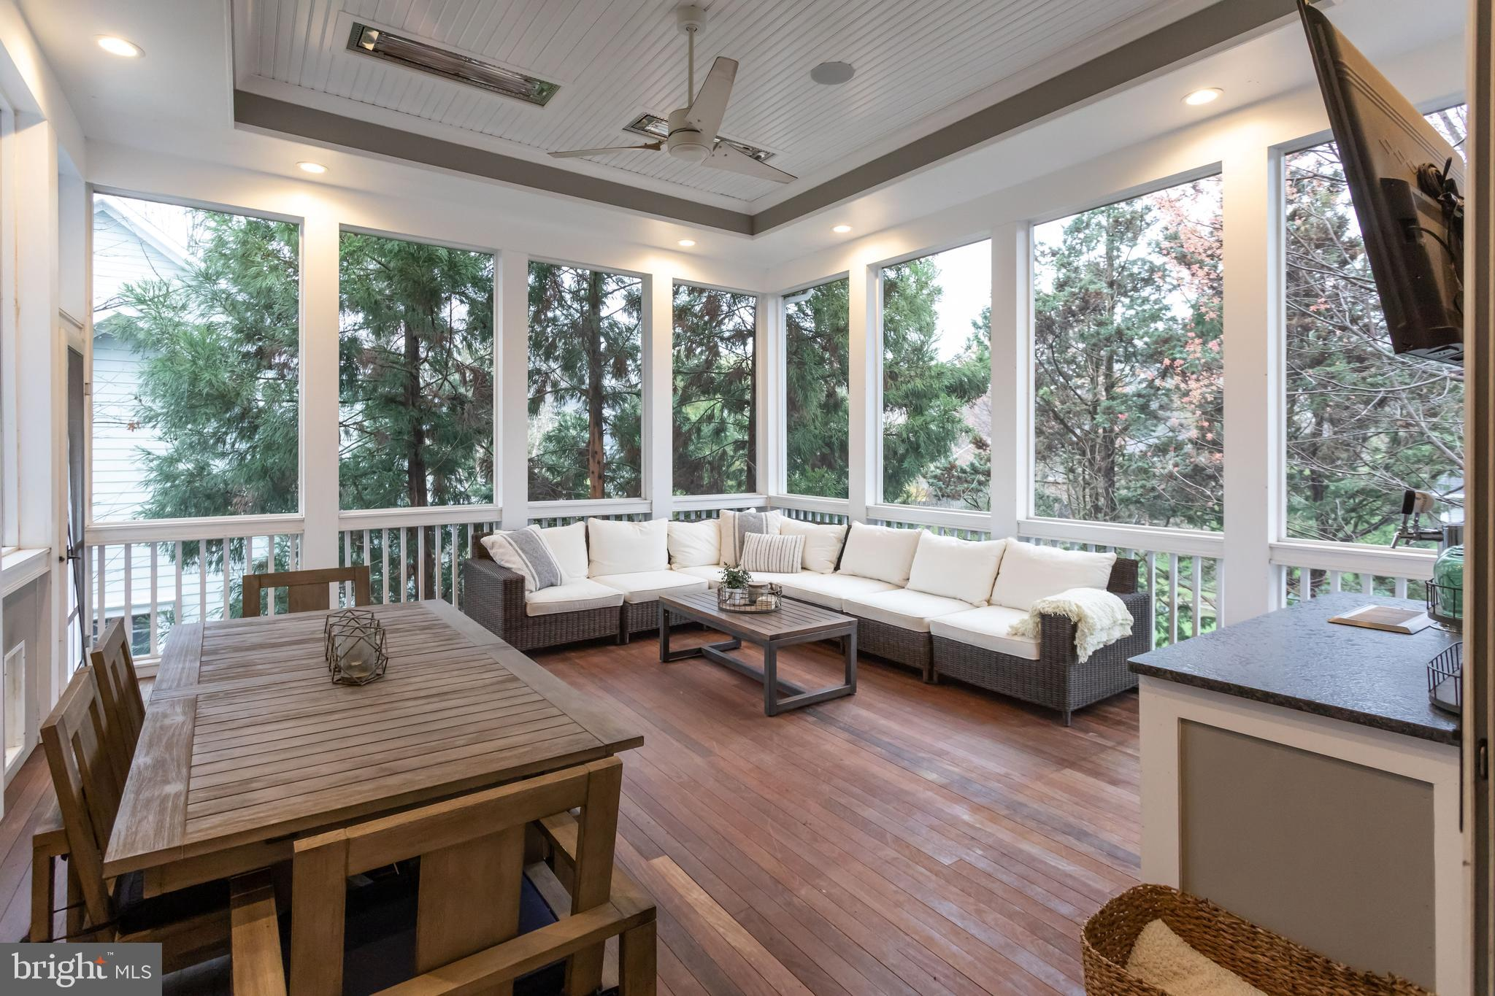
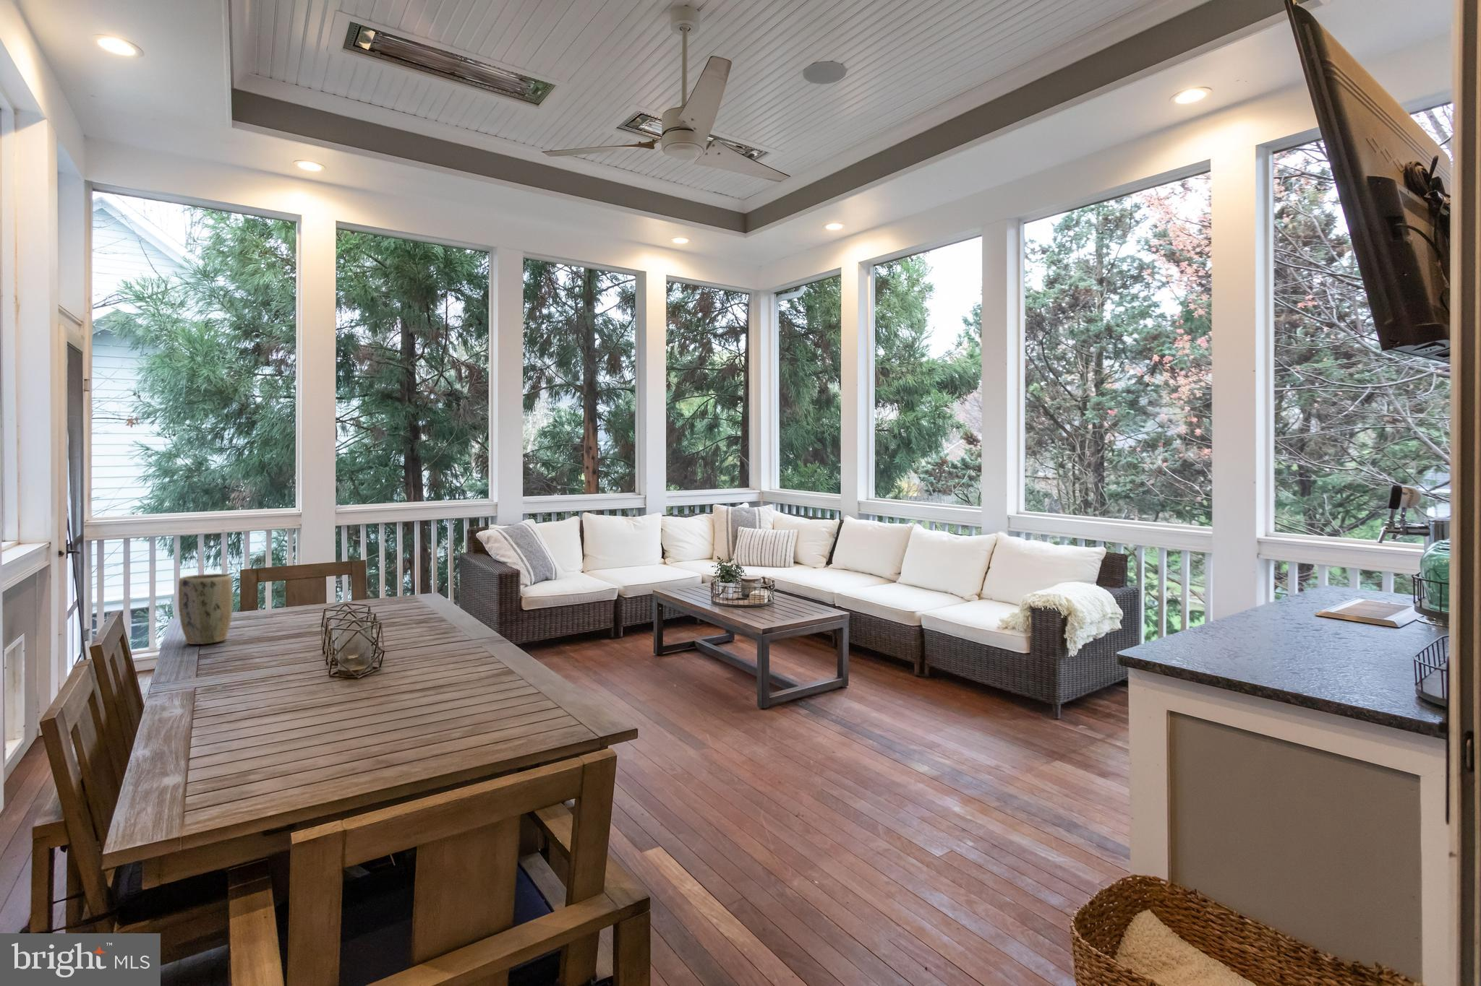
+ plant pot [178,573,233,645]
